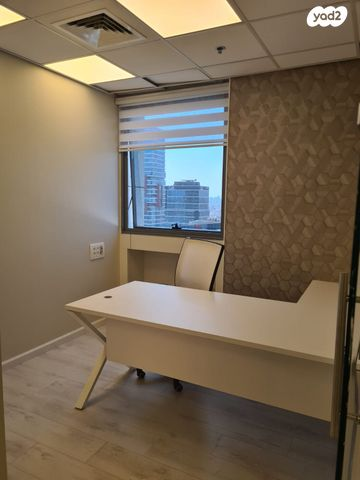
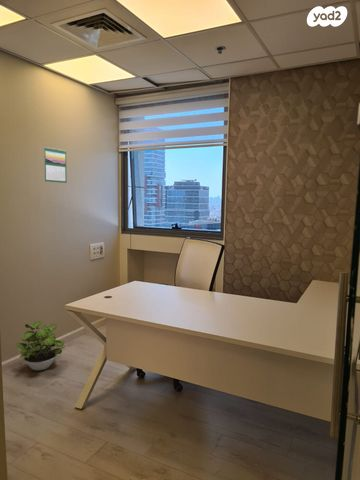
+ potted plant [16,321,66,371]
+ calendar [43,146,68,184]
